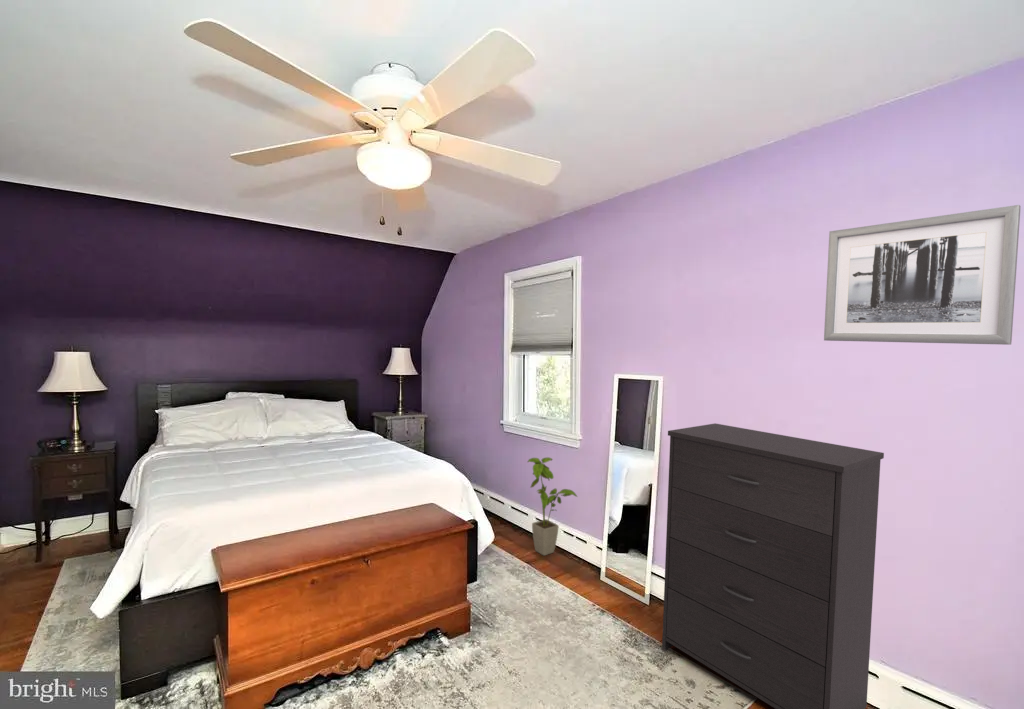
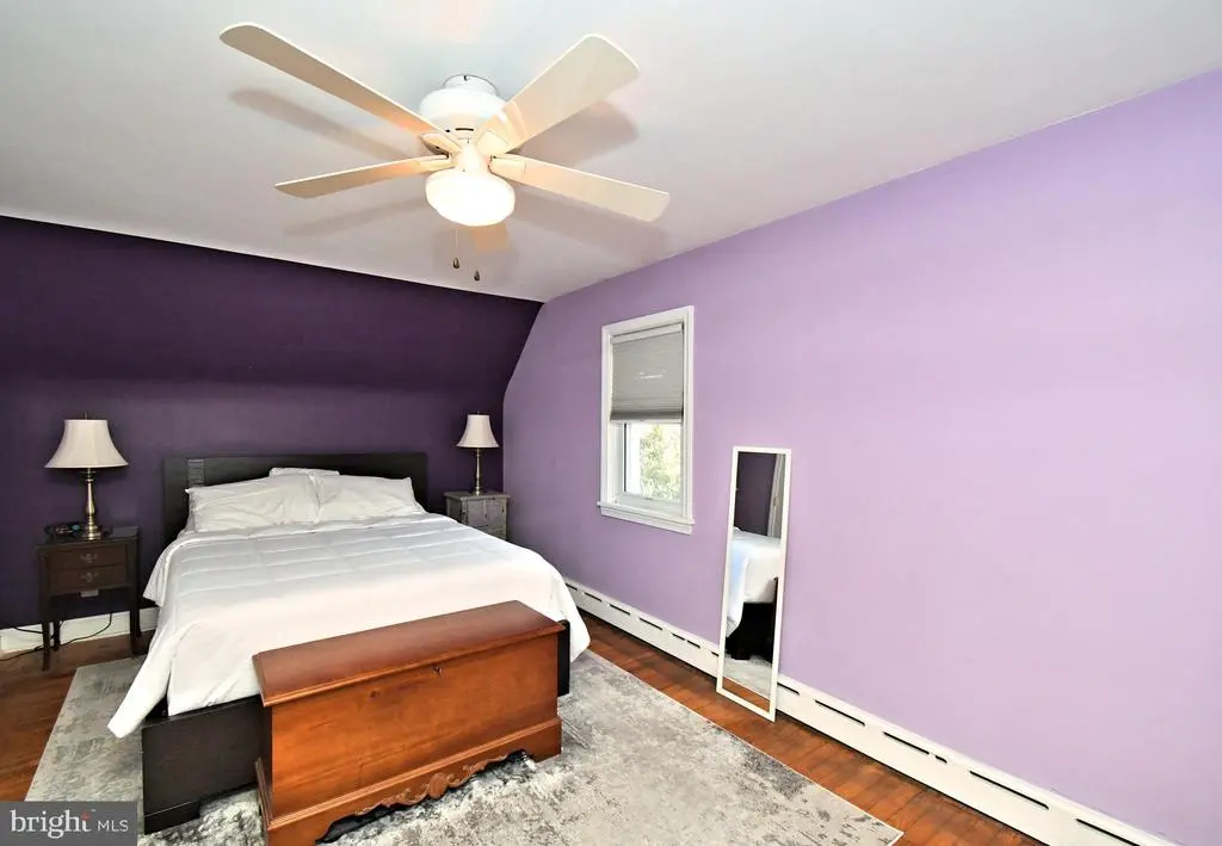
- dresser [661,422,885,709]
- house plant [526,456,579,556]
- wall art [823,204,1022,346]
